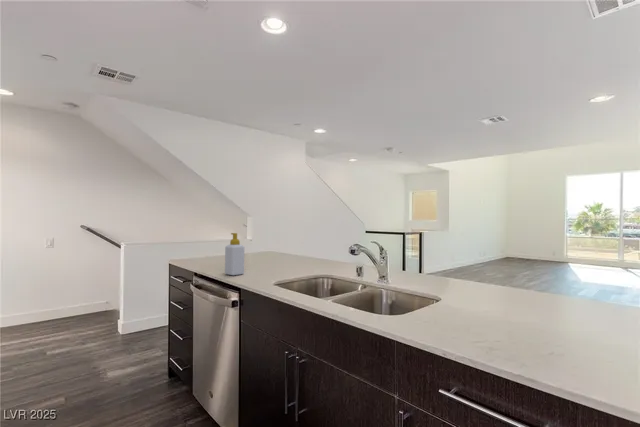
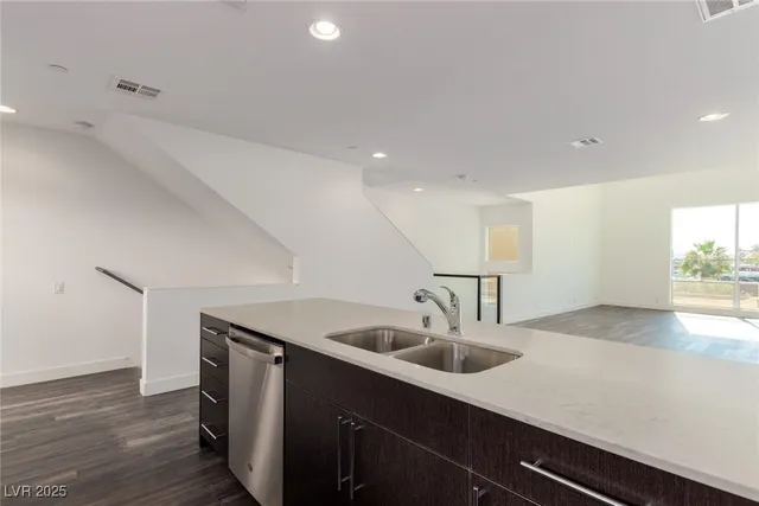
- soap bottle [224,232,245,276]
